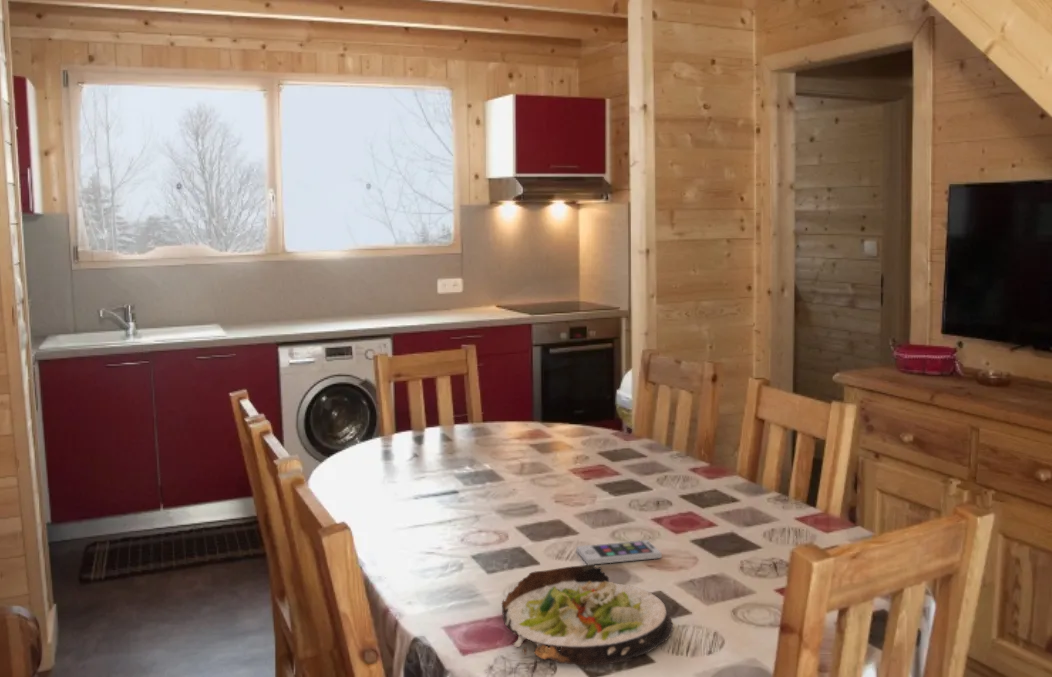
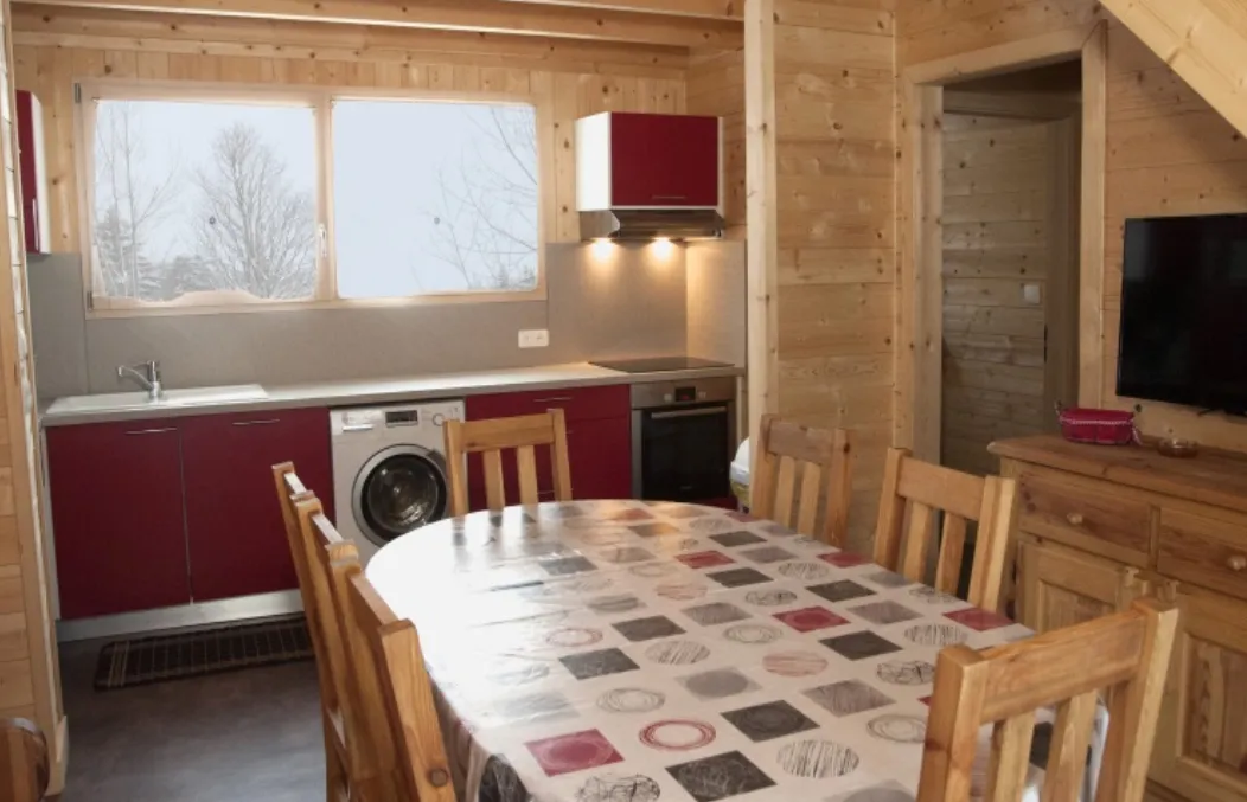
- salad plate [501,564,674,666]
- smartphone [575,539,663,565]
